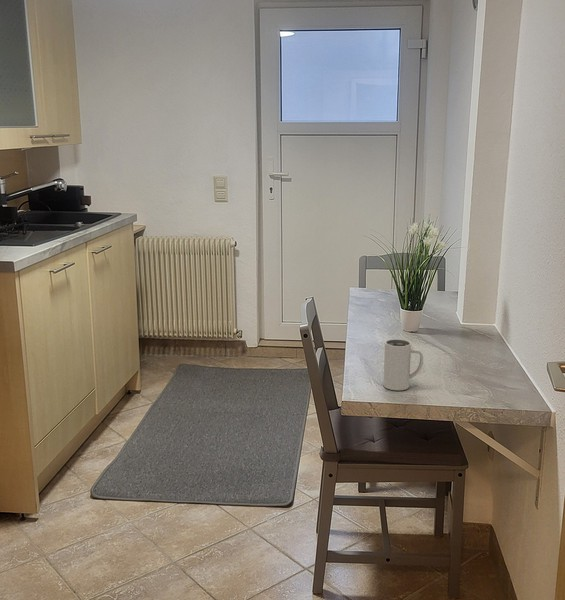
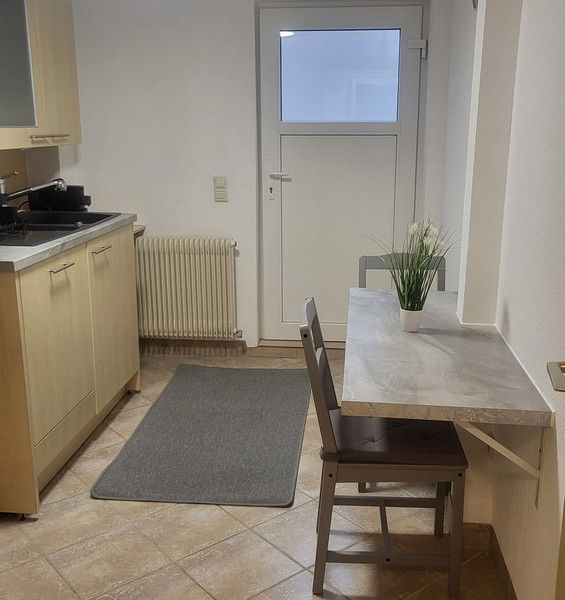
- mug [382,338,424,391]
